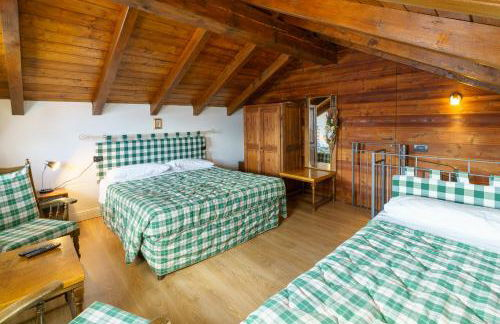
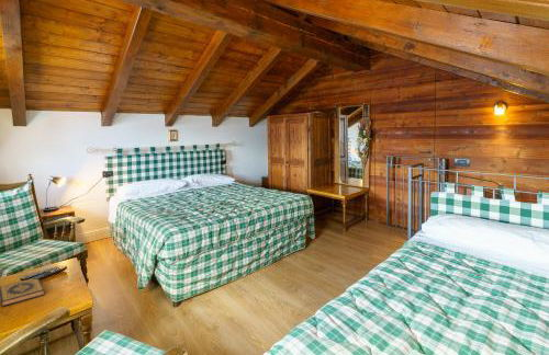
+ hardback book [0,277,46,308]
